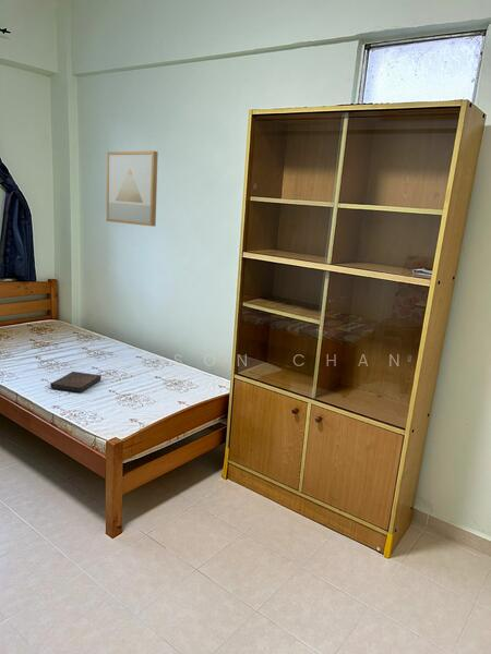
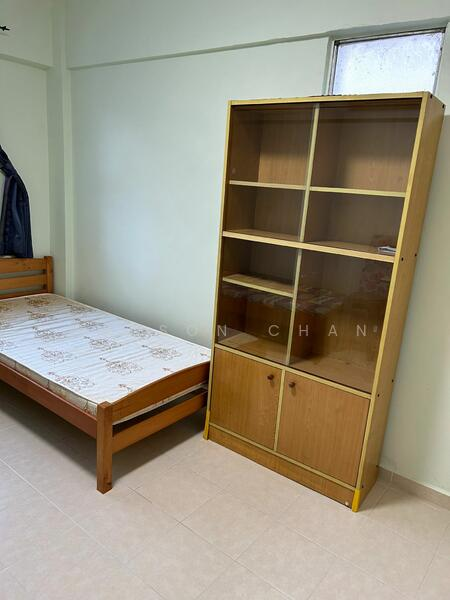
- wall art [106,150,159,228]
- book [49,371,103,393]
